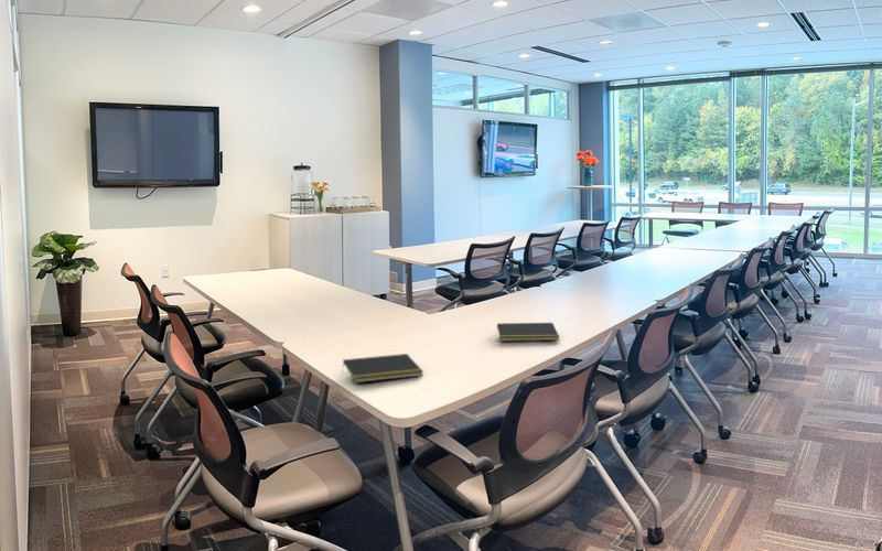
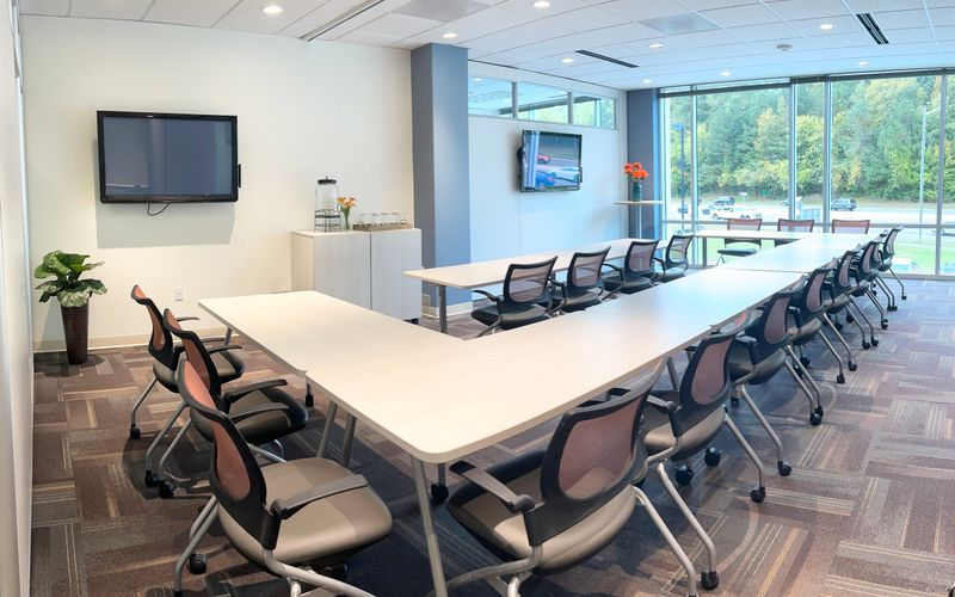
- notepad [341,353,424,383]
- notepad [495,322,560,342]
